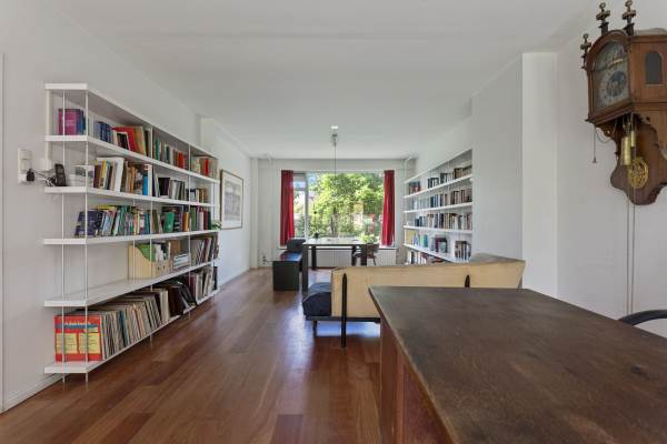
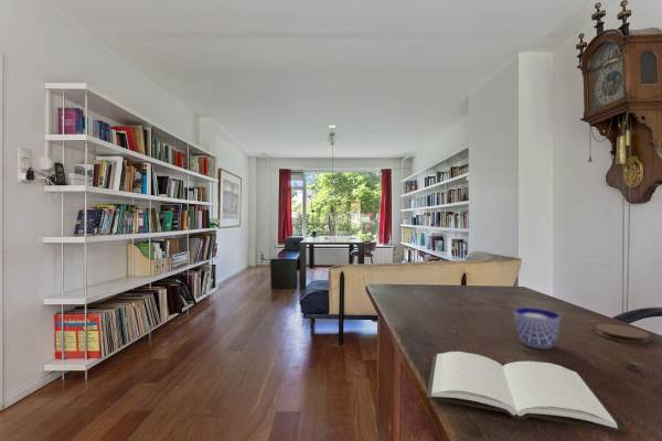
+ coaster [595,323,651,344]
+ cup [513,306,562,351]
+ book [426,351,628,434]
